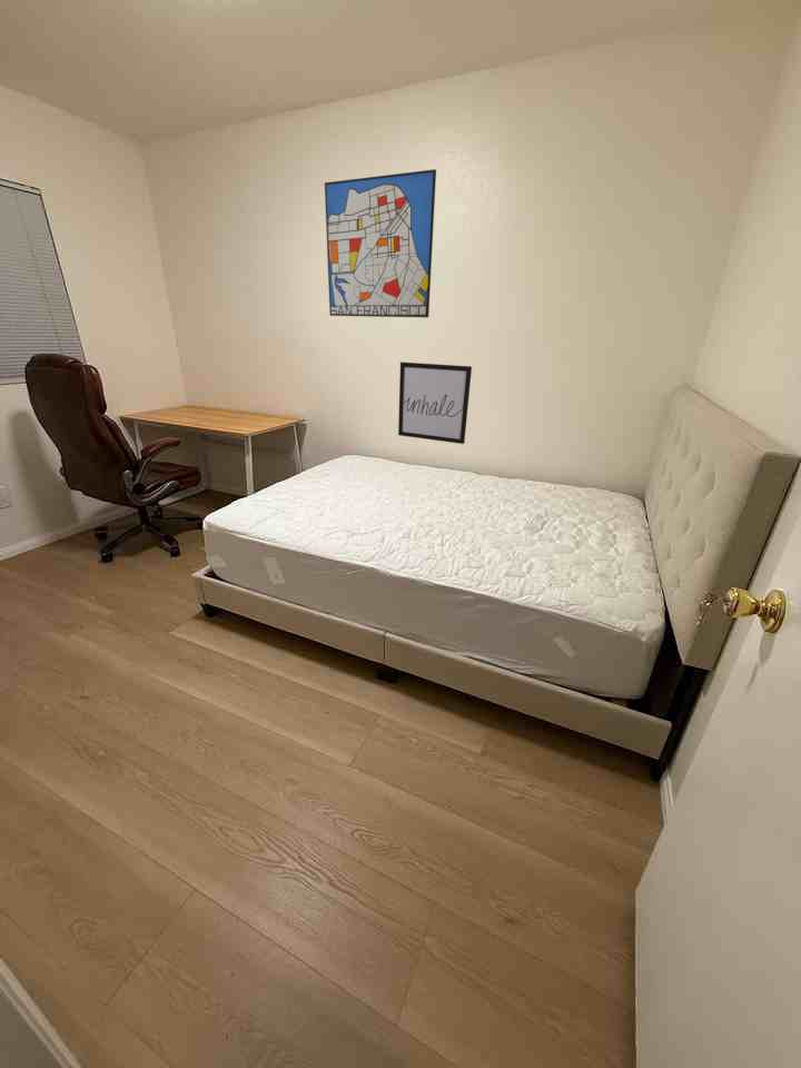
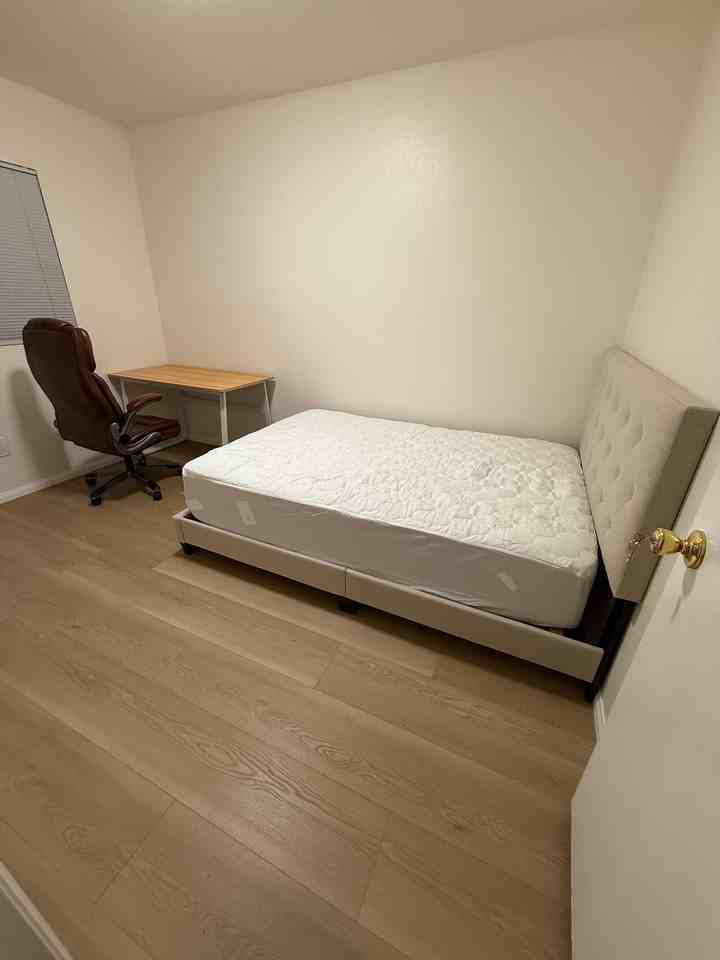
- wall art [324,168,437,318]
- wall art [397,360,473,445]
